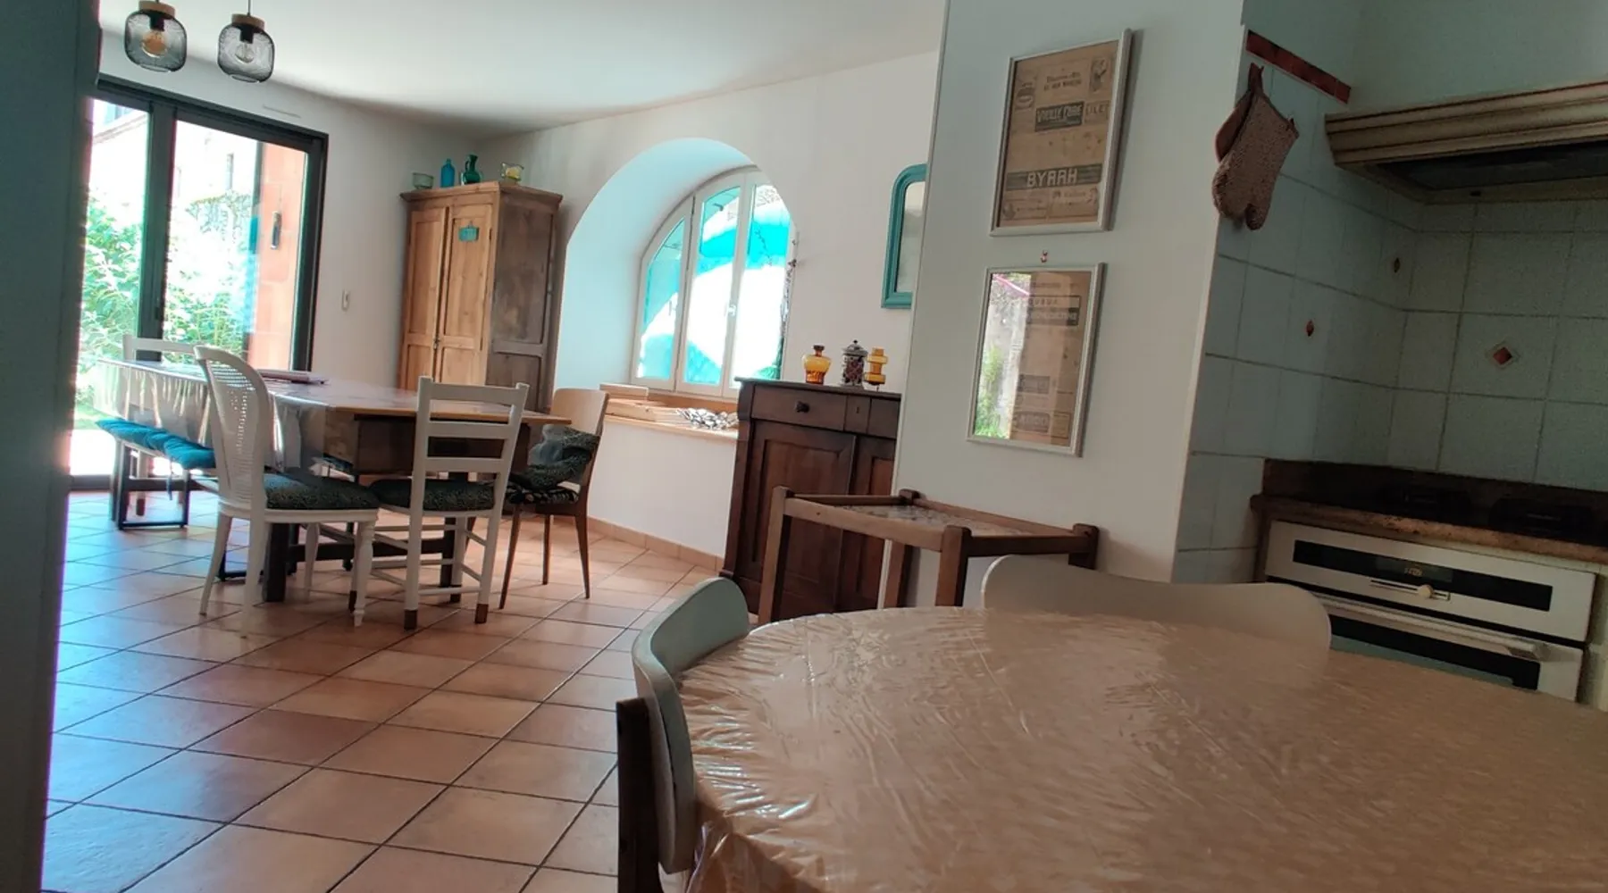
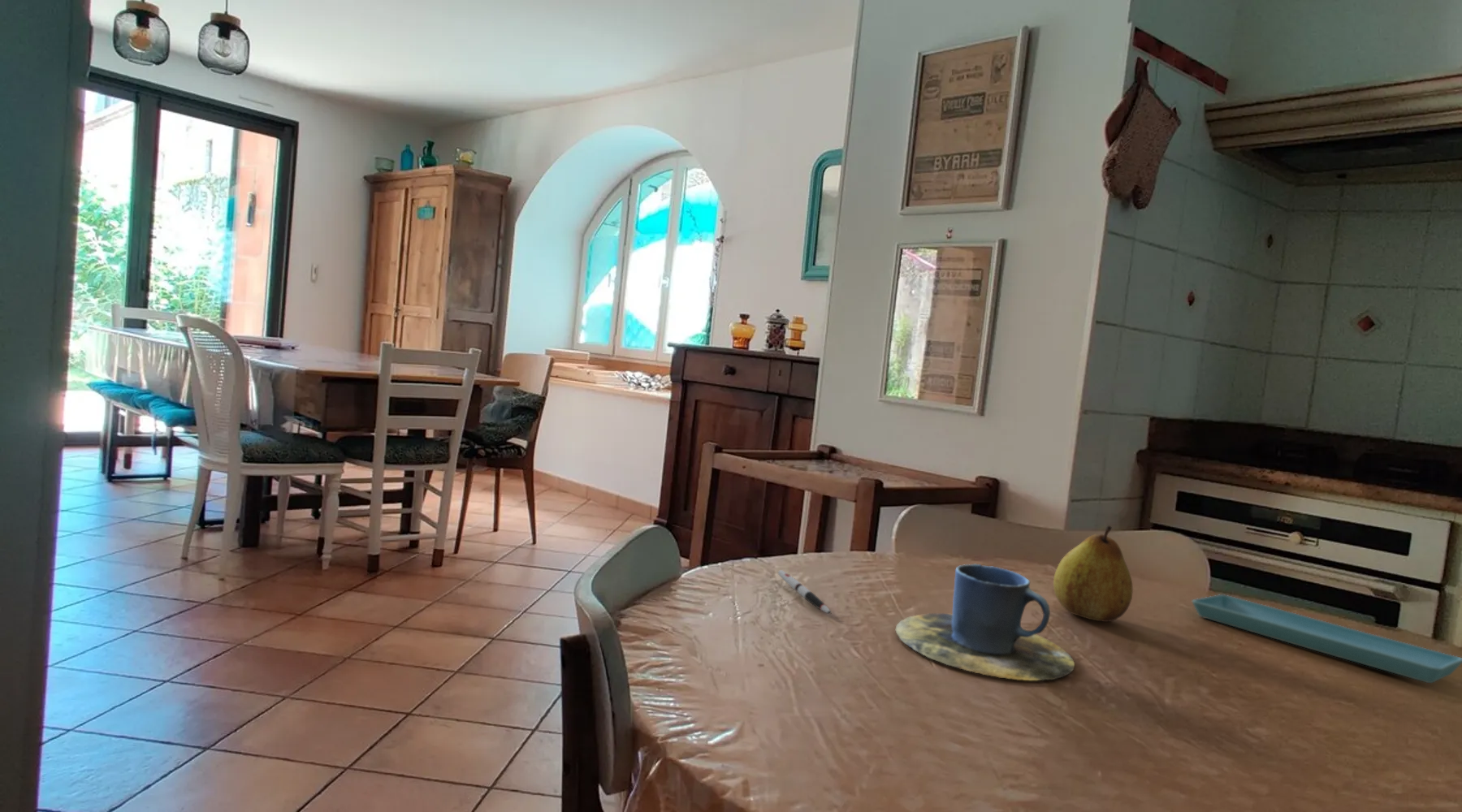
+ fruit [1053,525,1134,623]
+ cup [895,564,1075,681]
+ pen [777,569,832,615]
+ saucer [1192,594,1462,684]
